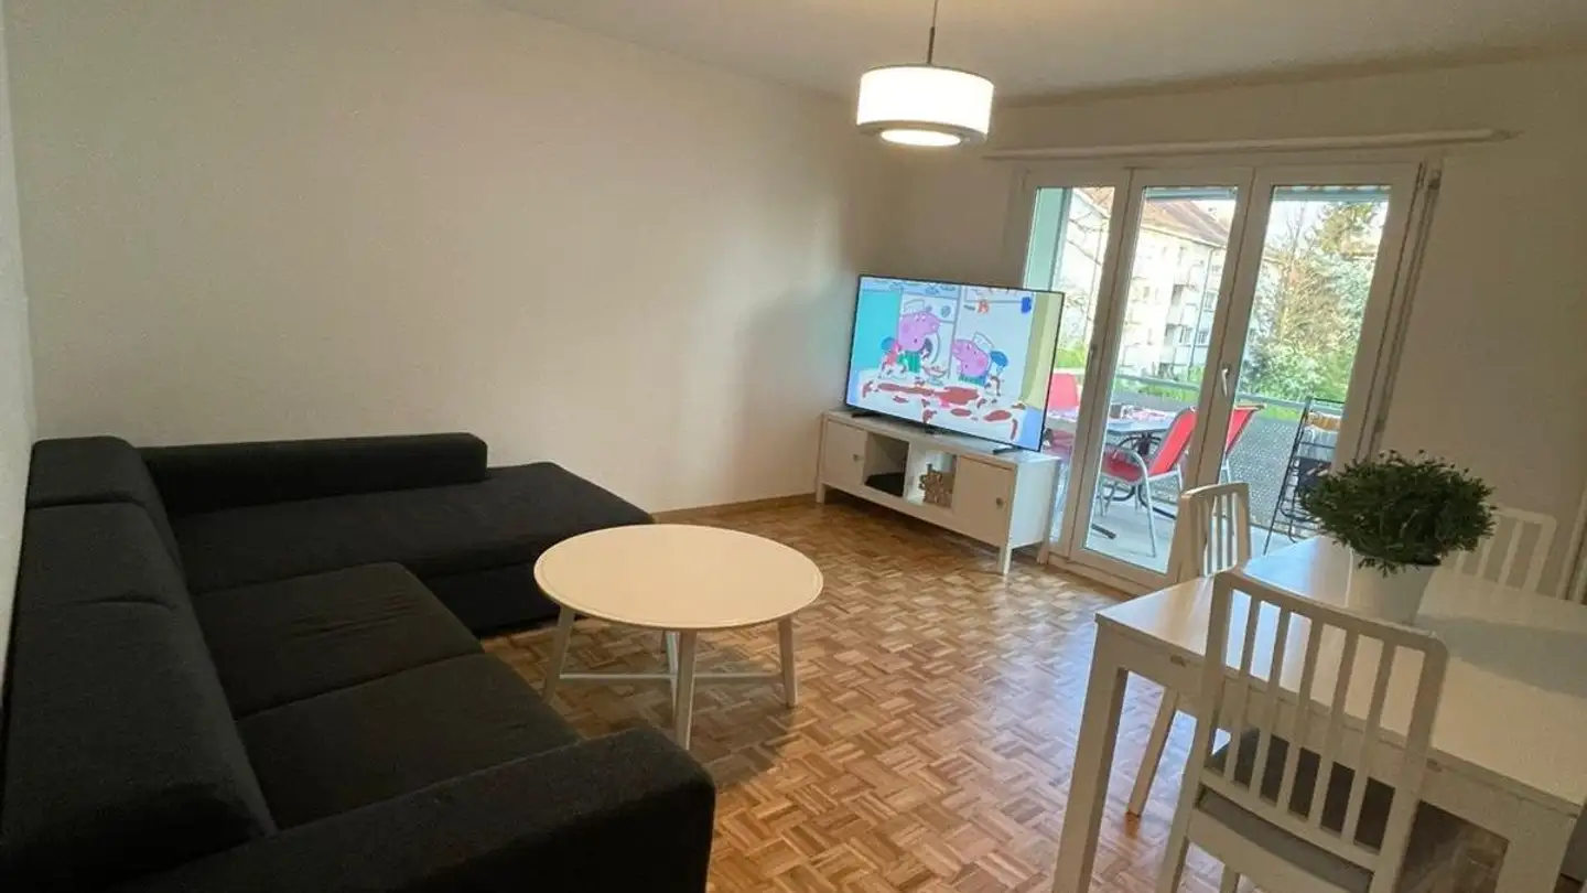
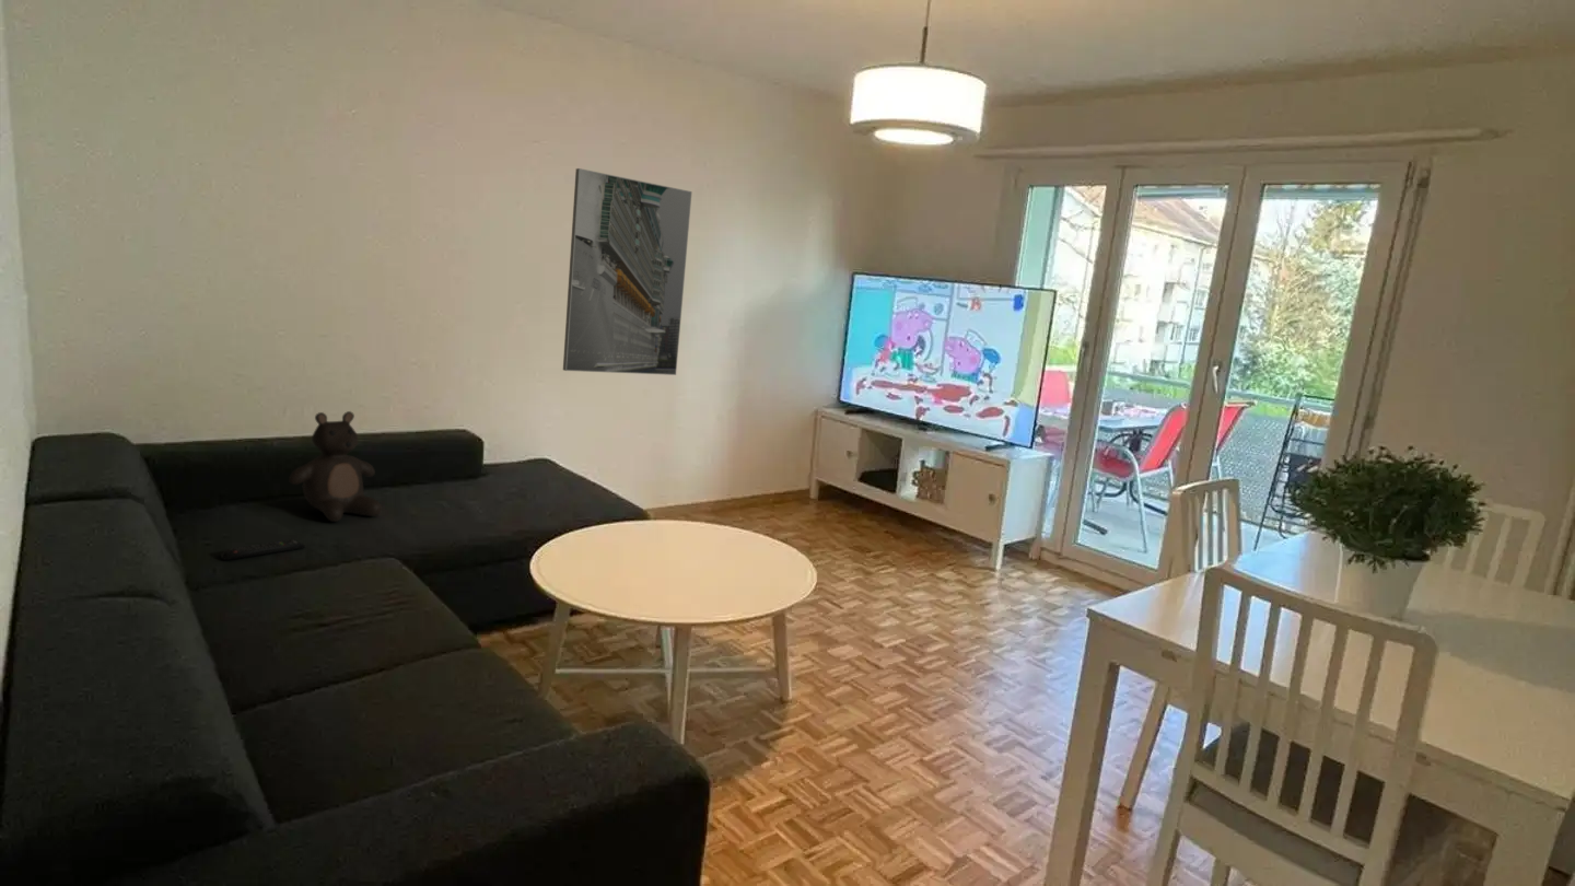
+ teddy bear [288,410,383,523]
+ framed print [562,167,693,376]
+ remote control [220,538,306,561]
